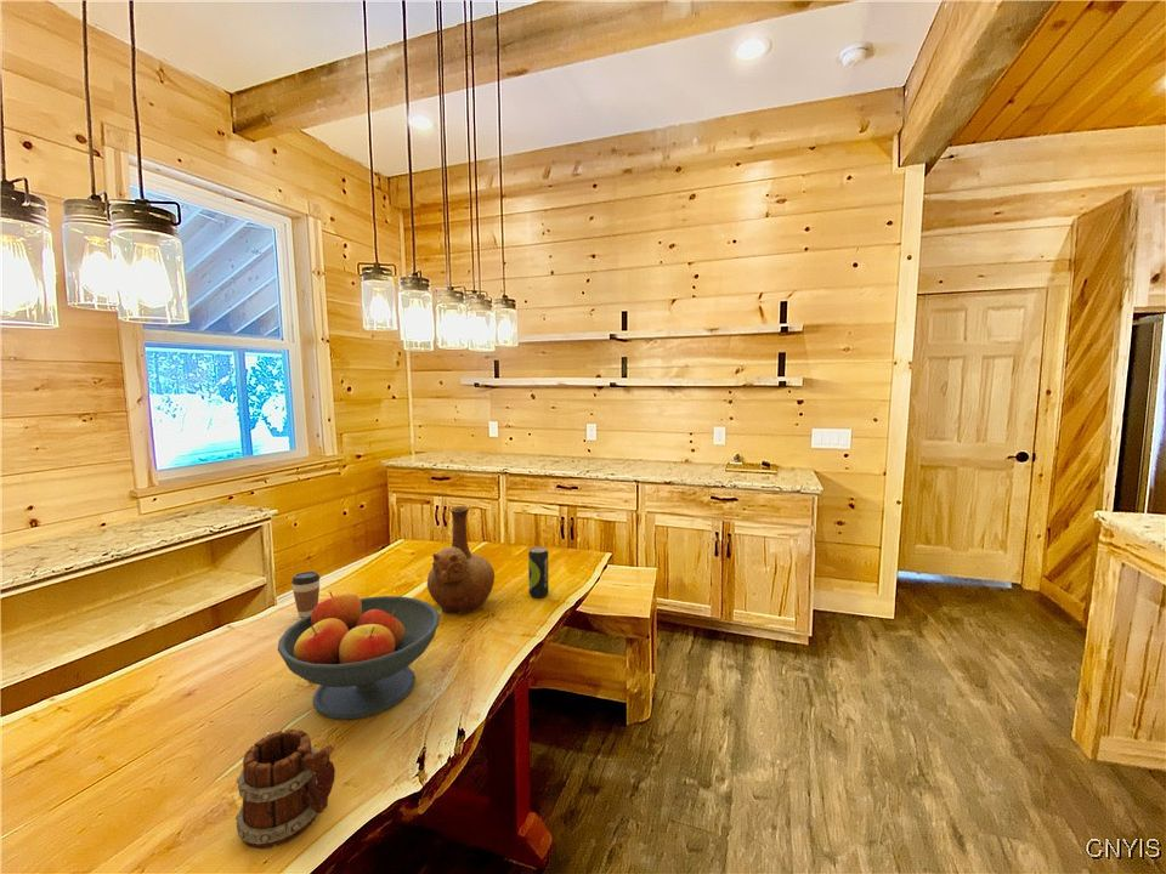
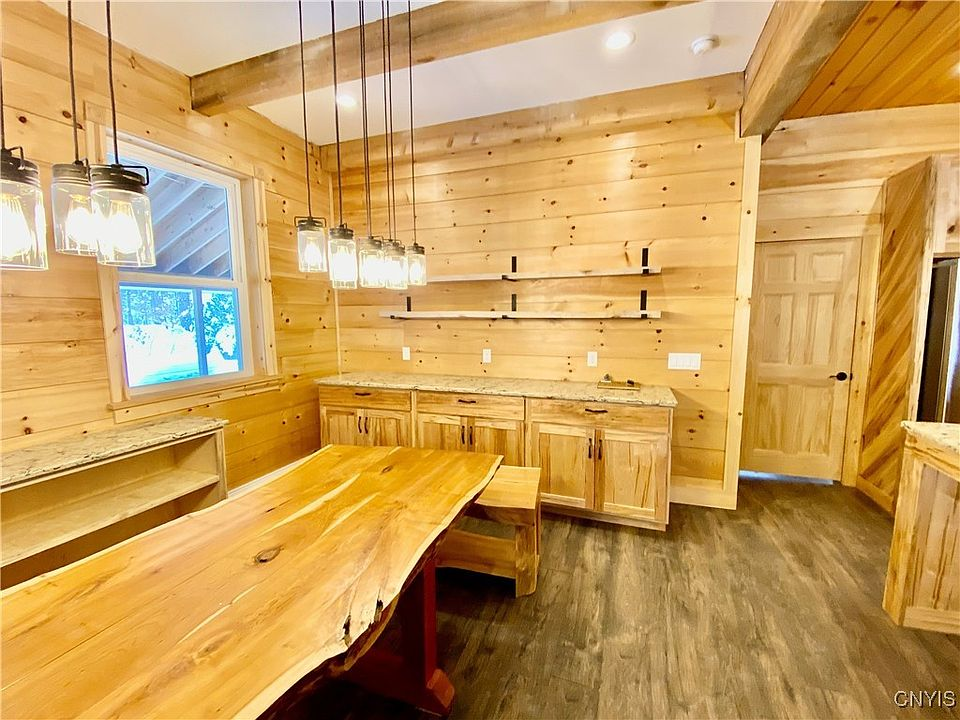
- fruit bowl [277,590,441,721]
- beverage can [527,545,550,598]
- vase [426,505,496,615]
- mug [234,728,336,850]
- coffee cup [290,571,322,618]
